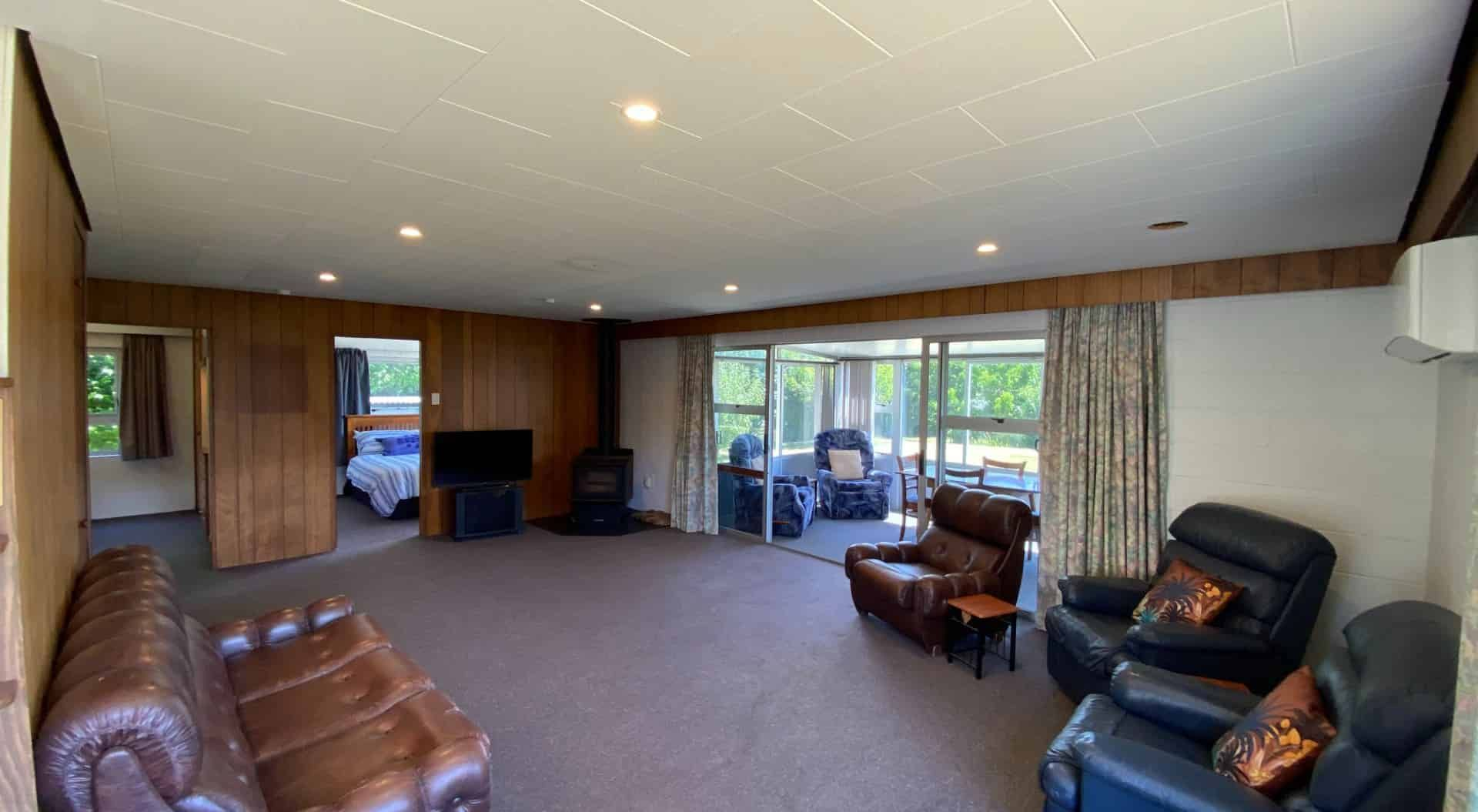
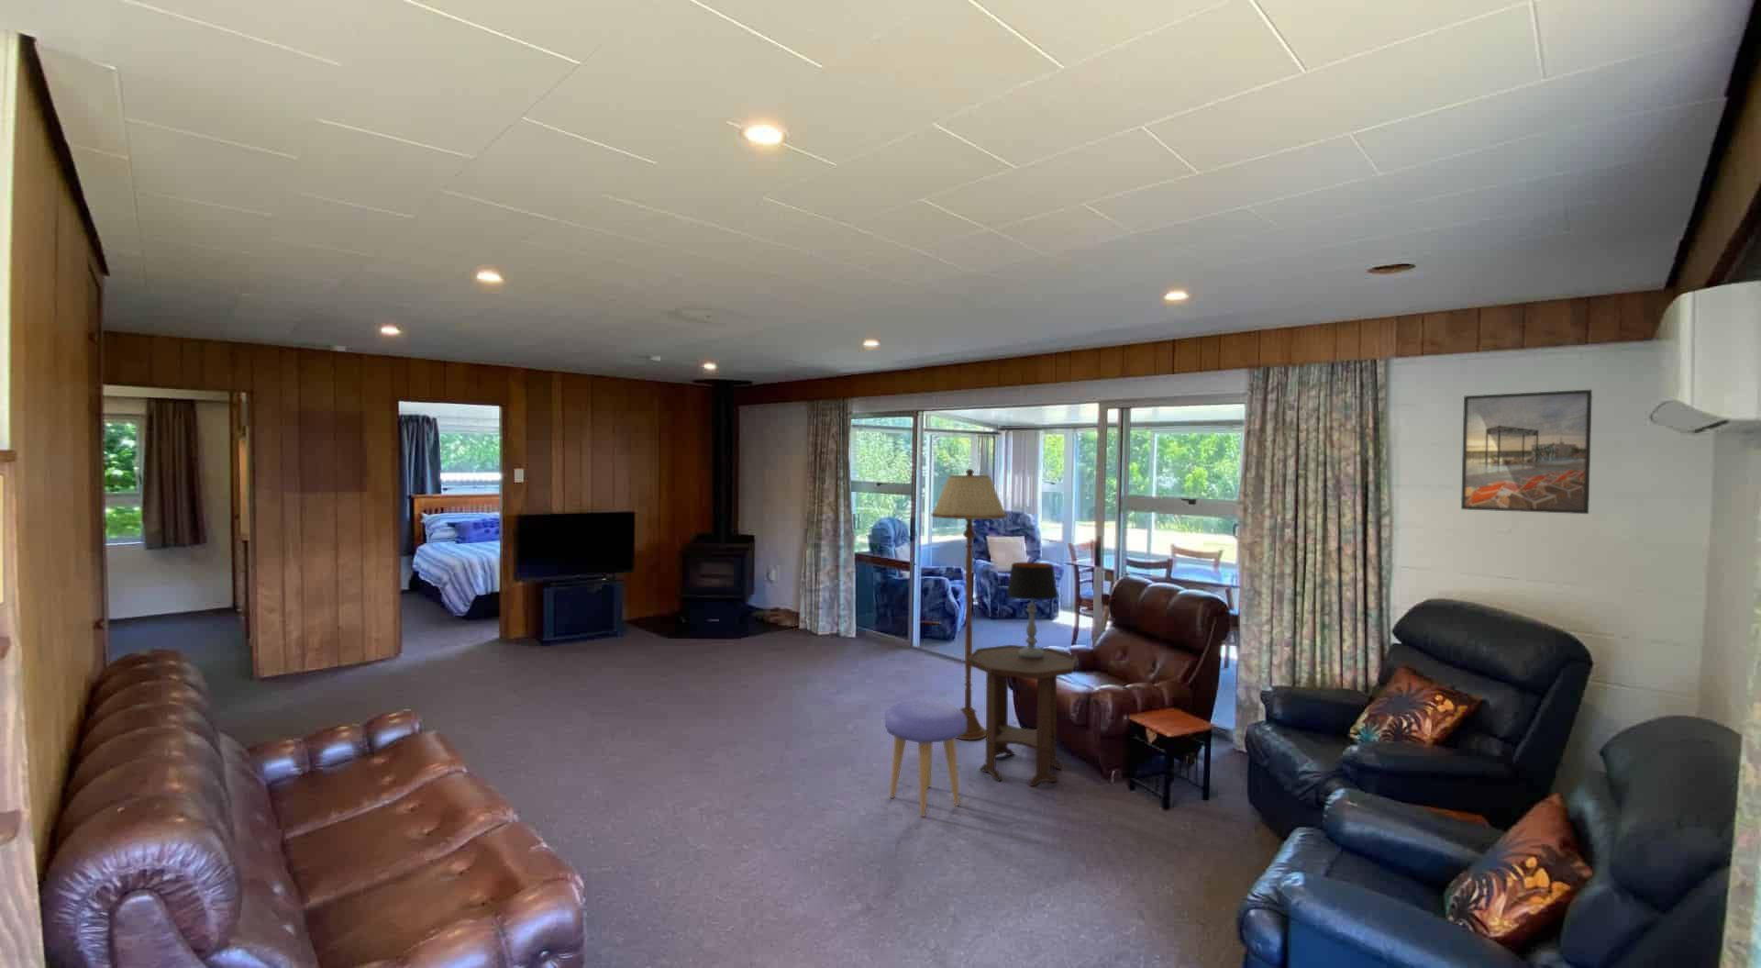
+ table lamp [1006,561,1058,659]
+ stool [884,697,966,818]
+ floor lamp [931,469,1008,741]
+ side table [967,644,1078,787]
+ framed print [1461,389,1593,515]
